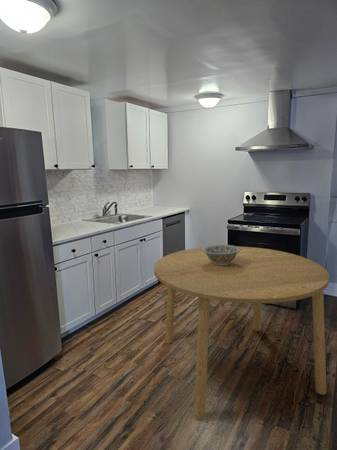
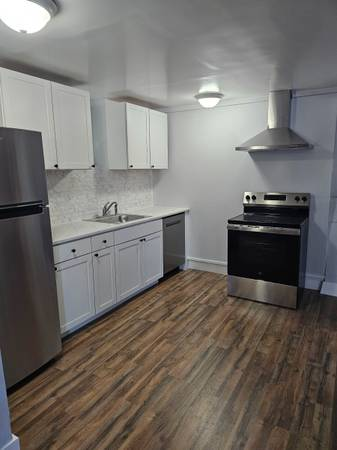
- dining table [153,245,331,420]
- decorative bowl [202,244,241,265]
